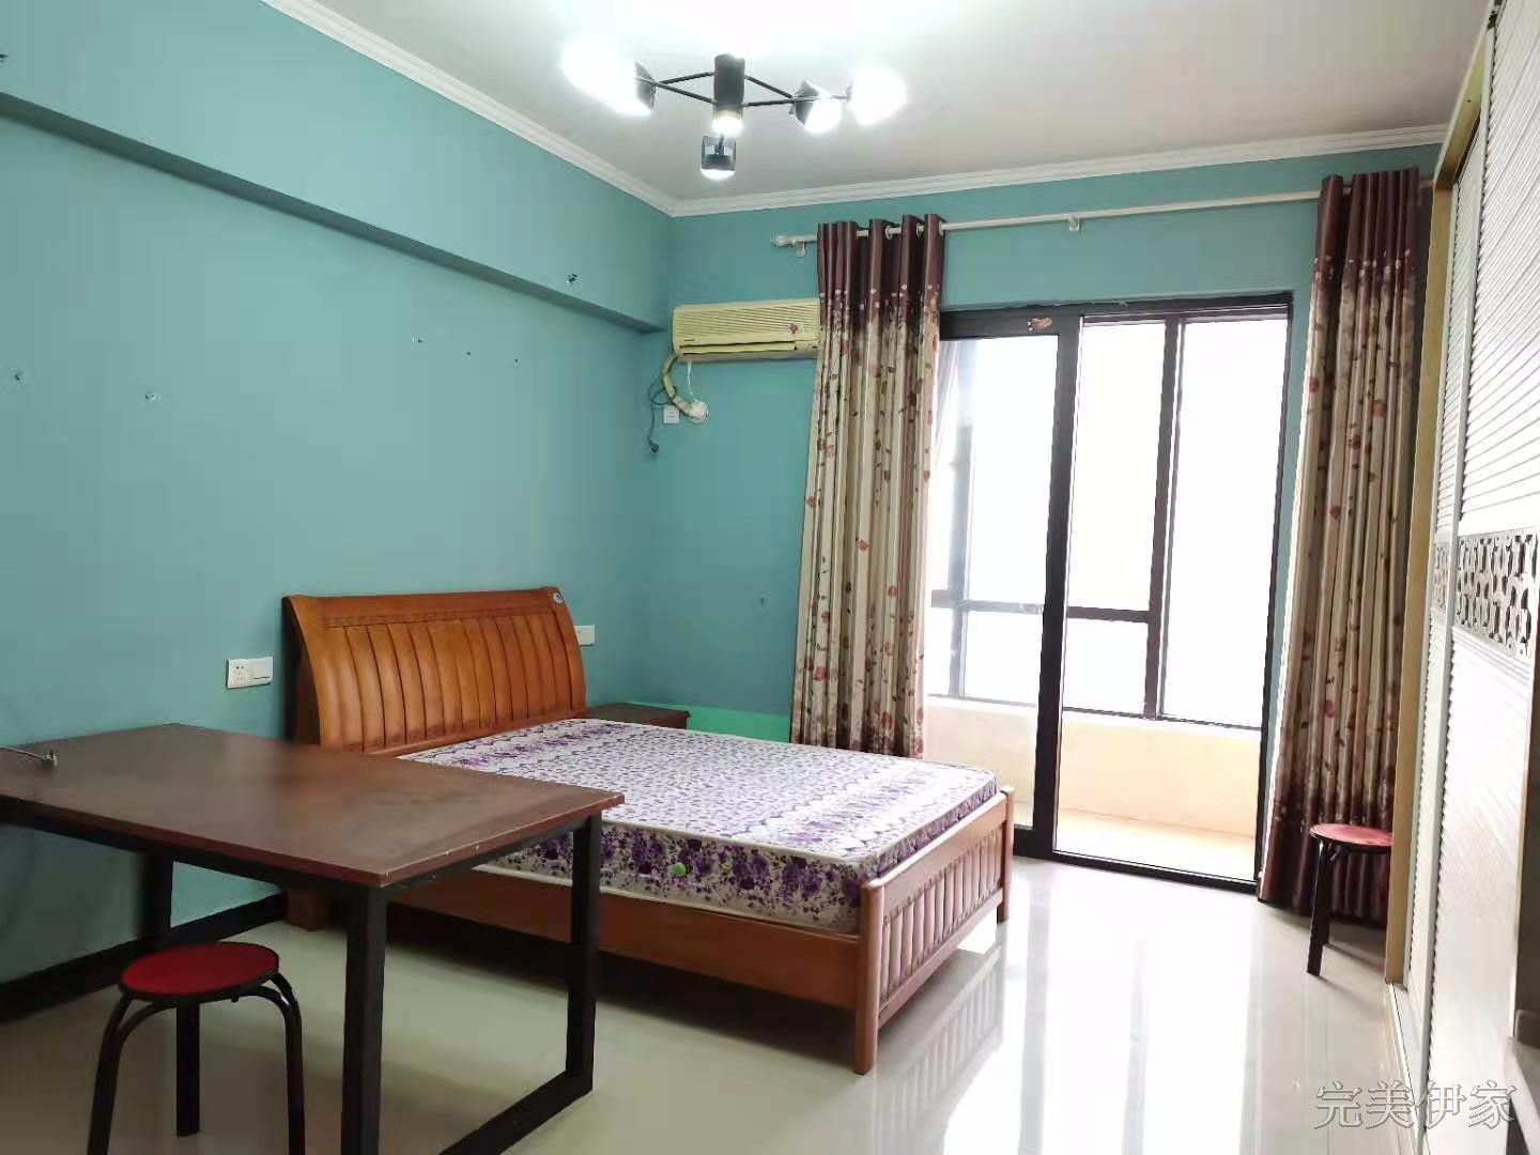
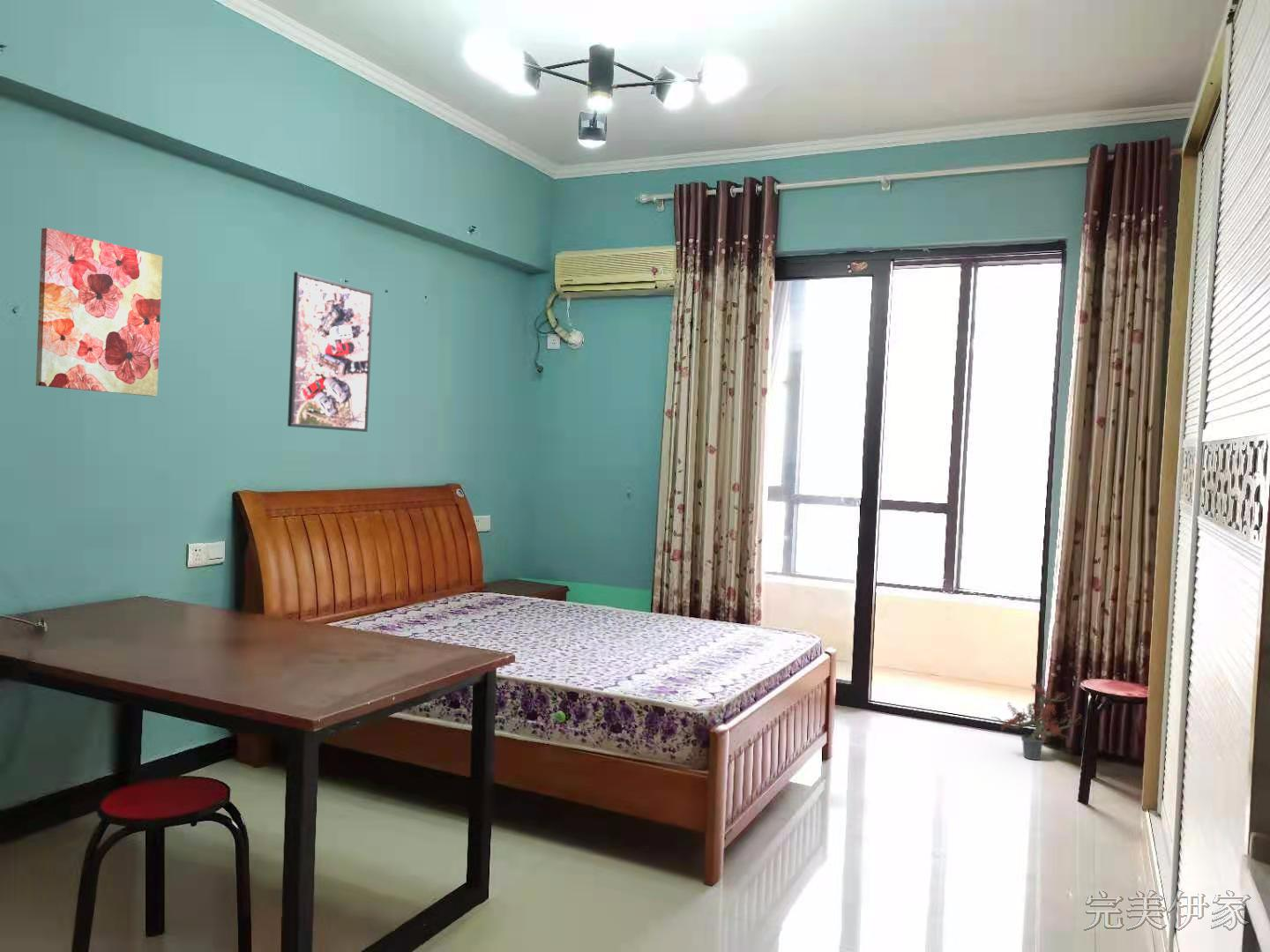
+ wall art [35,227,163,398]
+ potted plant [992,669,1084,761]
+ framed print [287,271,374,433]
